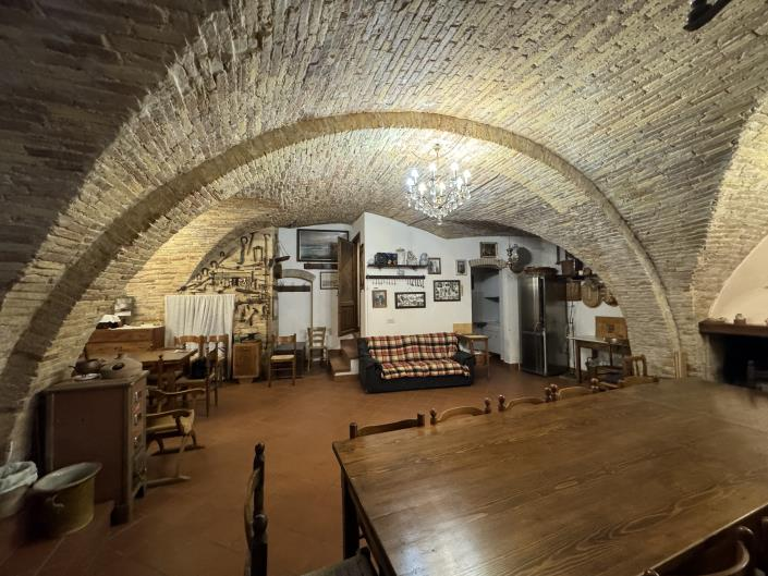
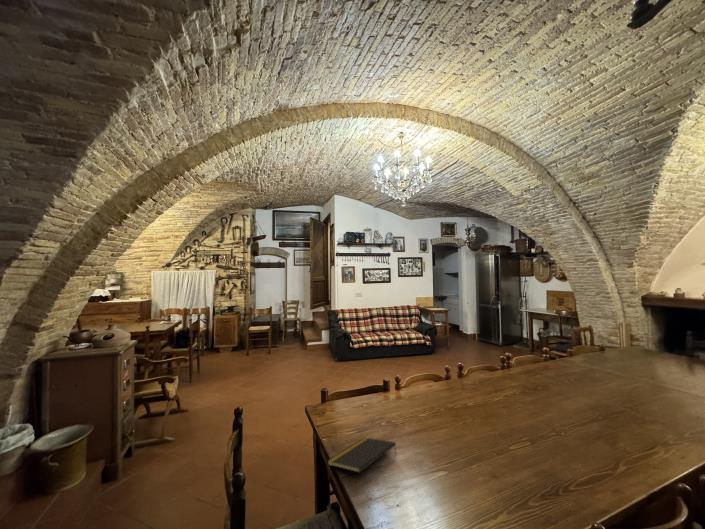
+ notepad [327,436,397,474]
